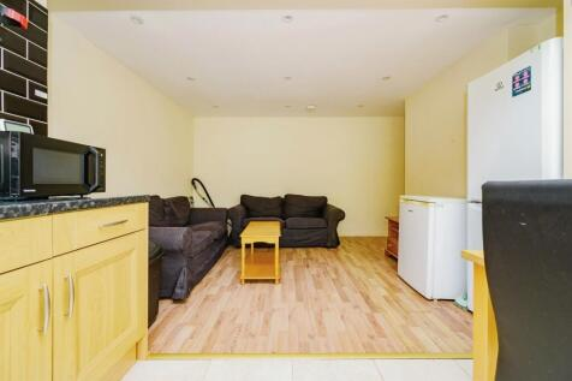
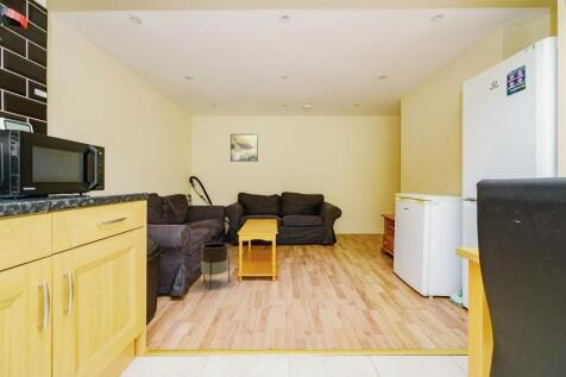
+ planter [200,241,231,291]
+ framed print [229,133,259,163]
